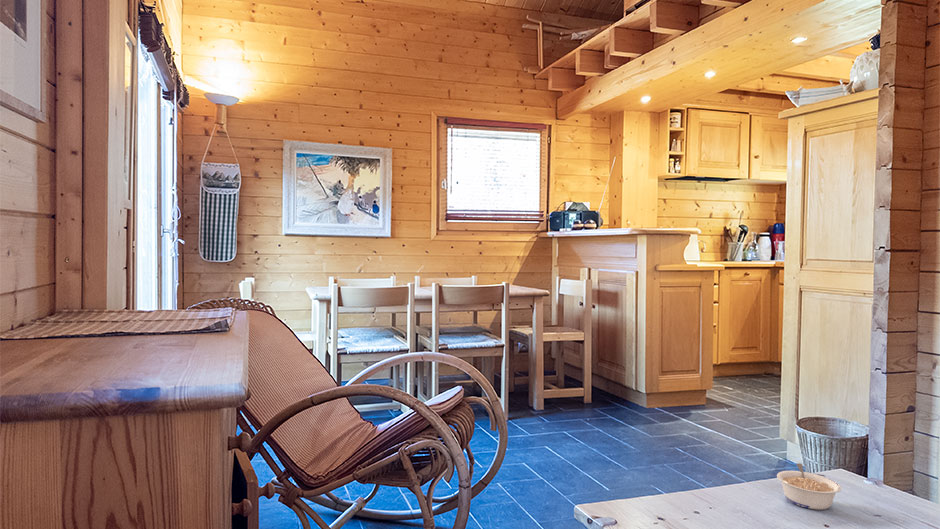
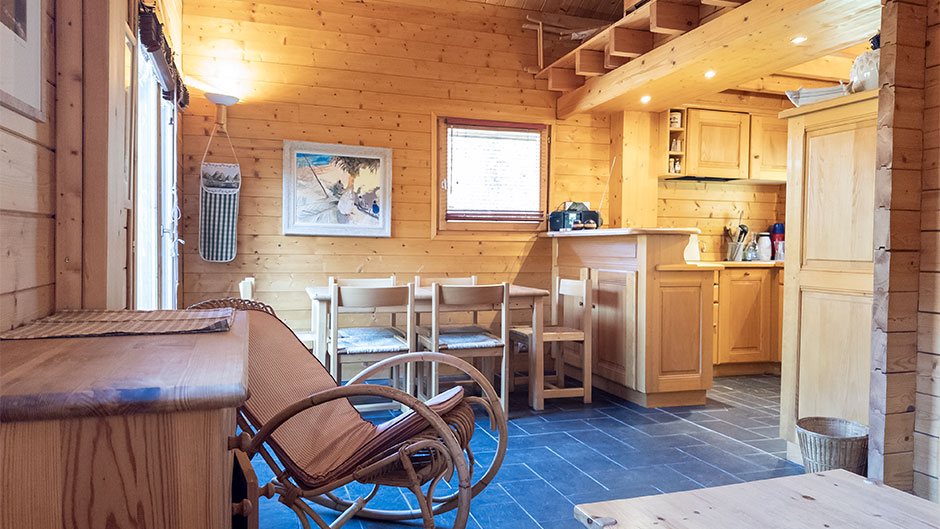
- legume [776,462,842,511]
